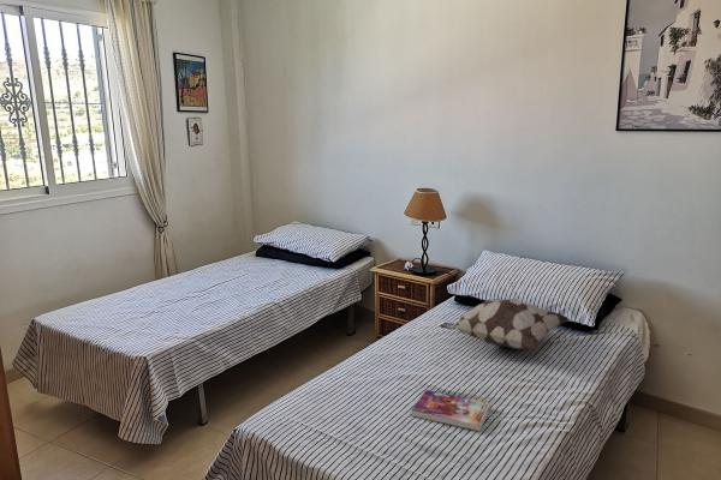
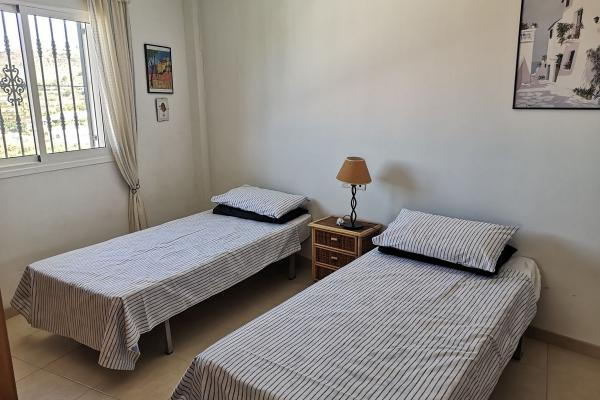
- book [410,389,491,432]
- decorative pillow [439,298,570,350]
